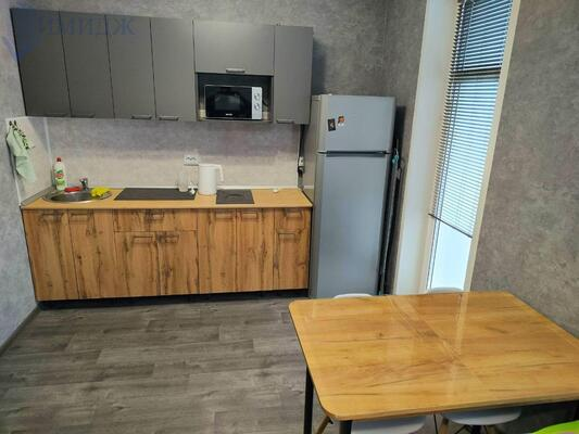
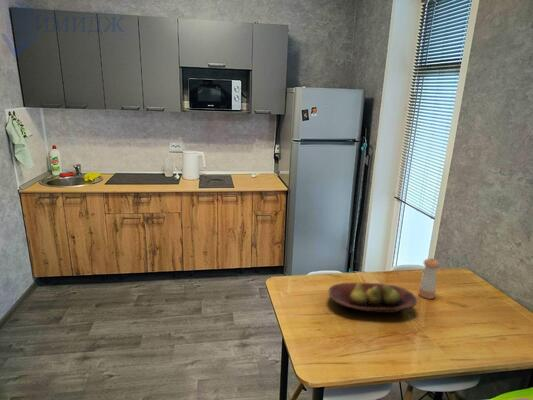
+ fruit bowl [328,281,418,314]
+ pepper shaker [418,257,441,300]
